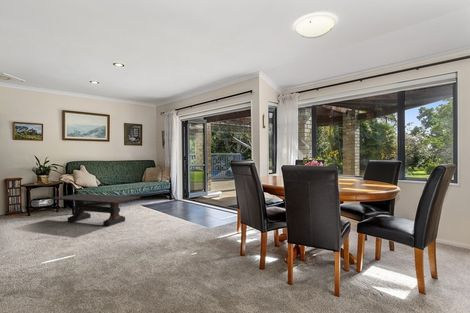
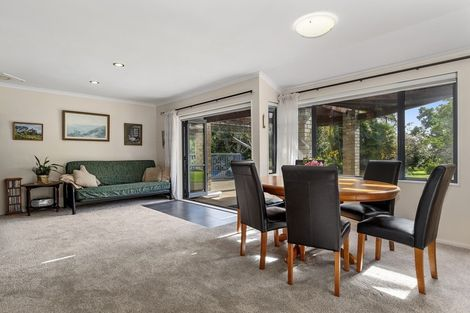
- coffee table [51,193,141,227]
